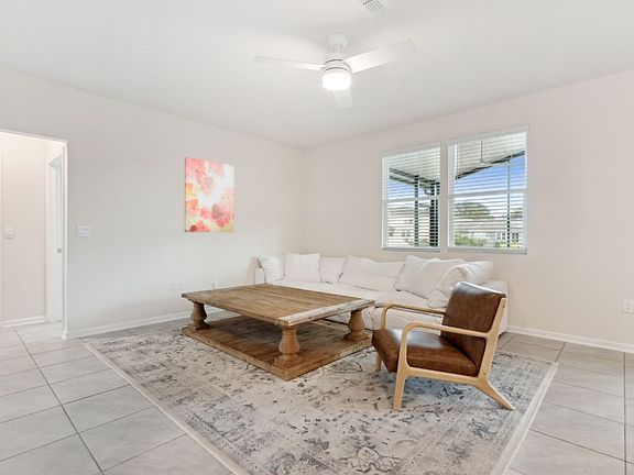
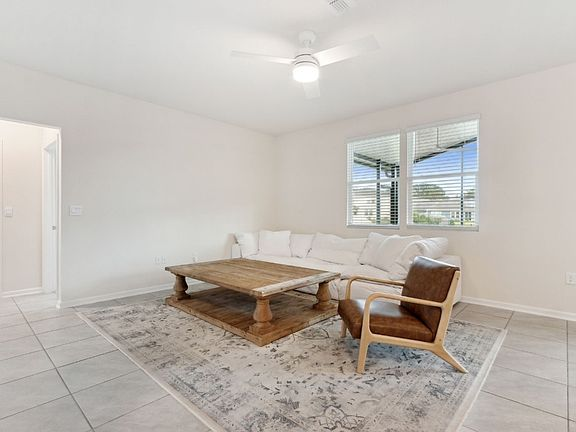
- wall art [184,156,236,233]
